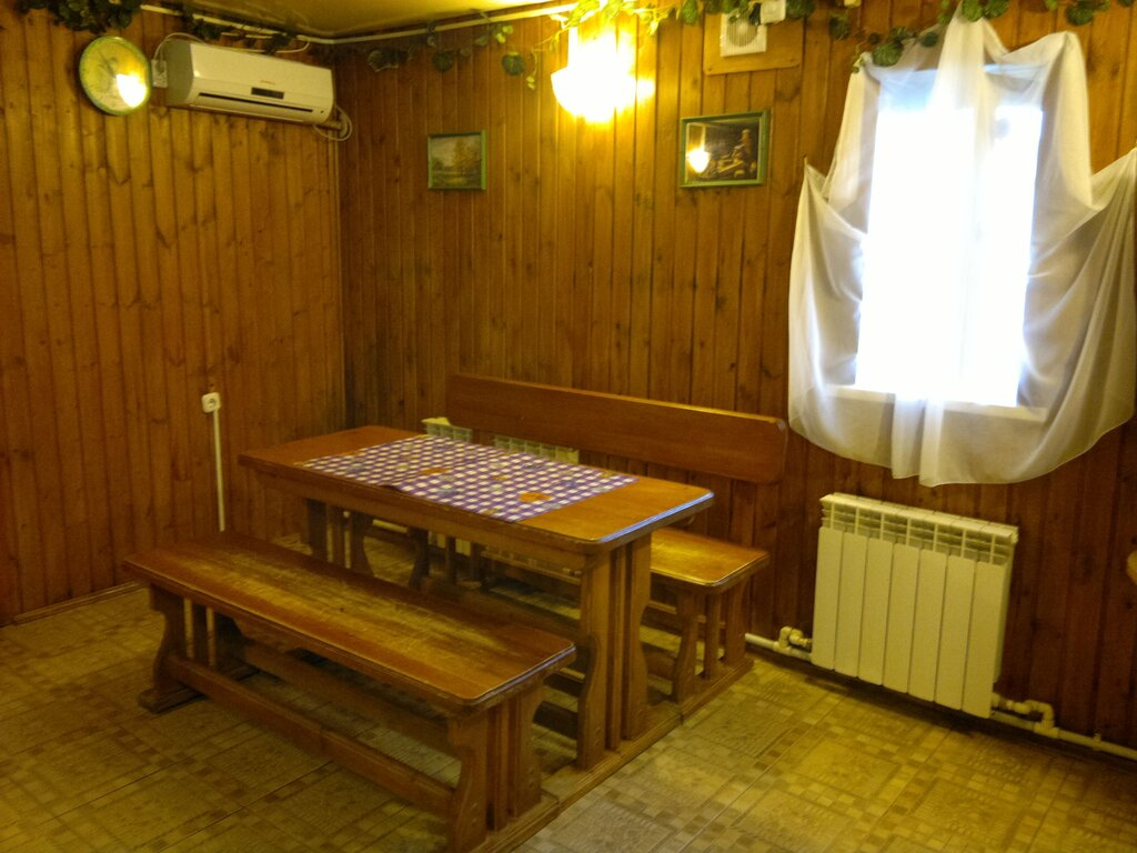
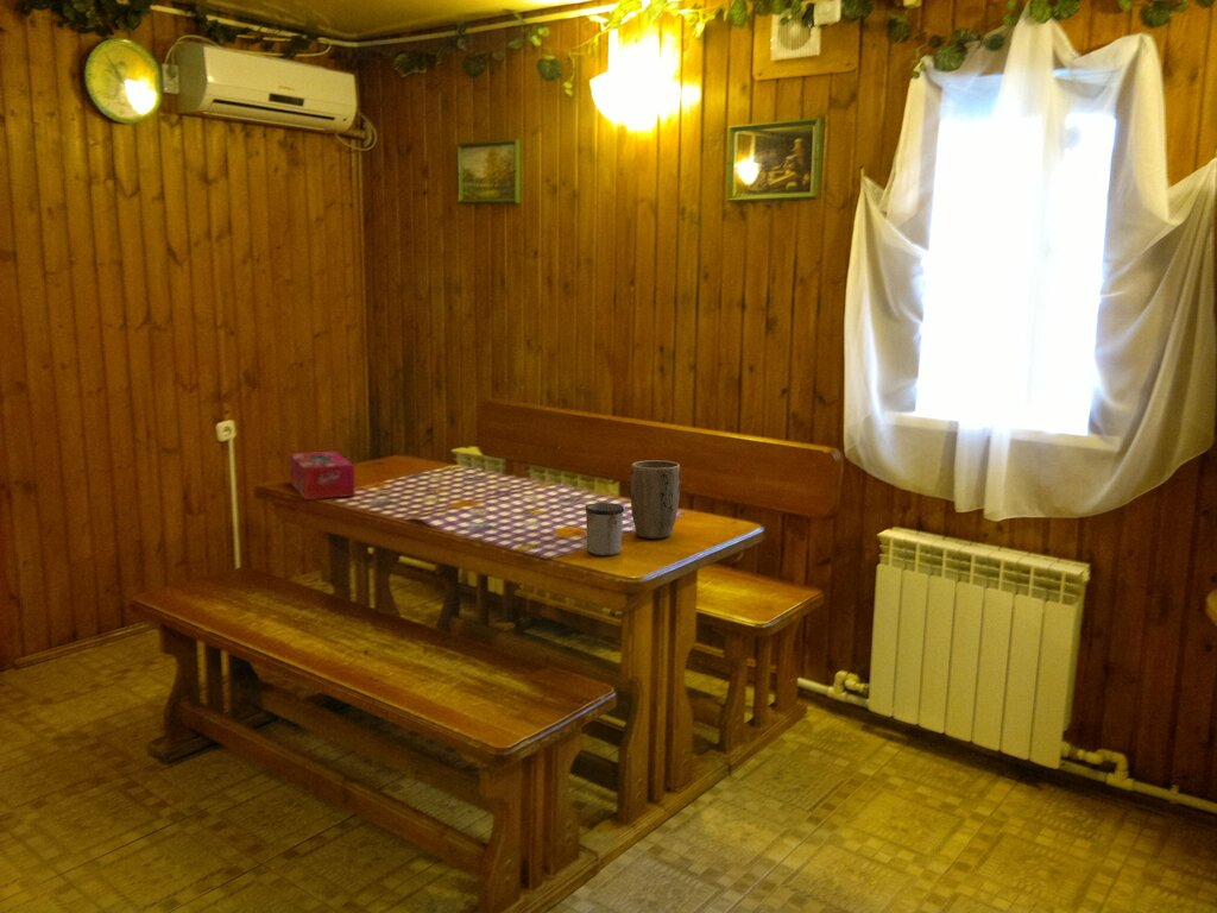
+ plant pot [630,459,681,540]
+ tissue box [288,451,355,500]
+ mug [585,502,625,556]
